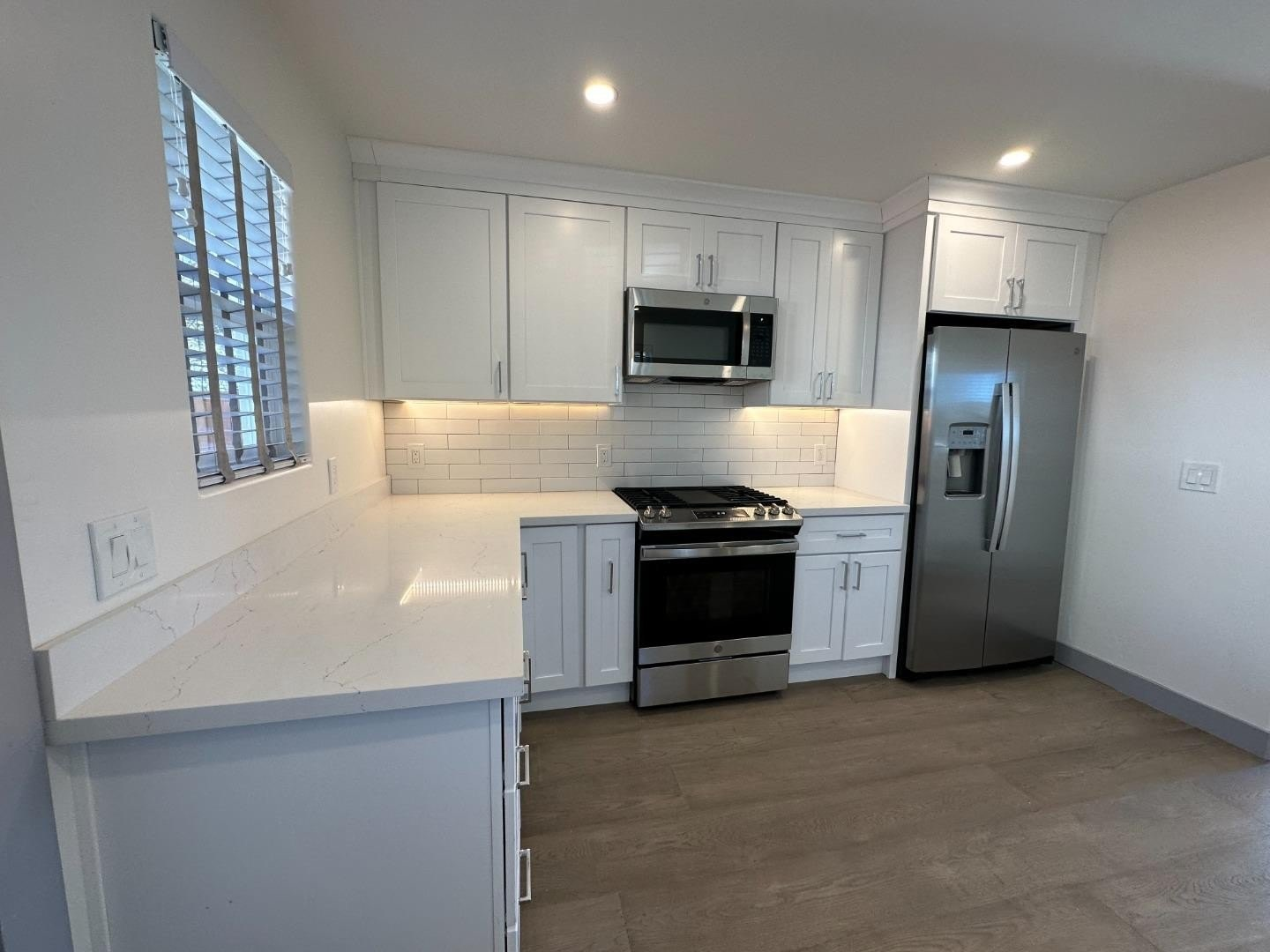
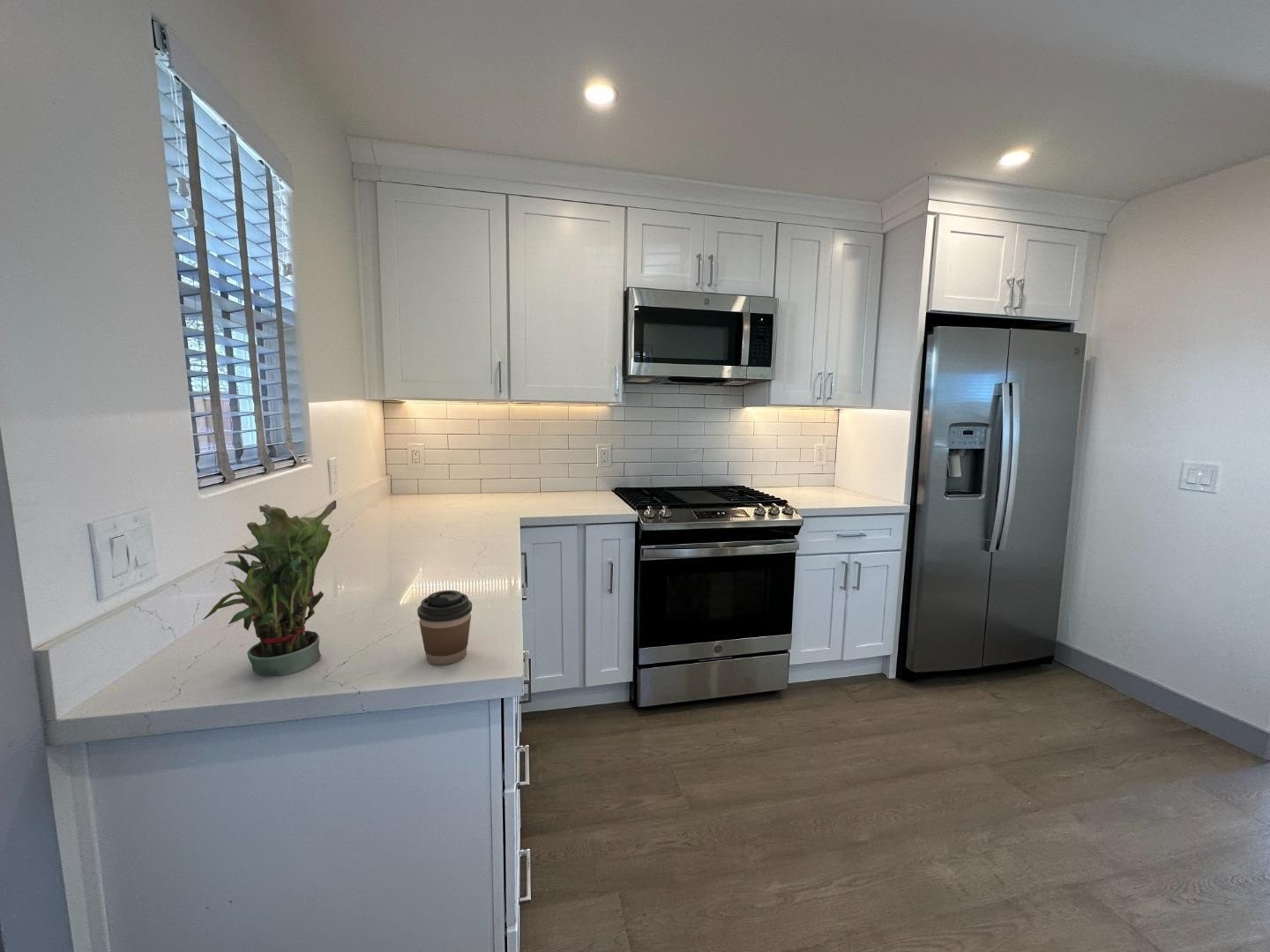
+ potted plant [202,499,337,676]
+ coffee cup [416,590,473,666]
